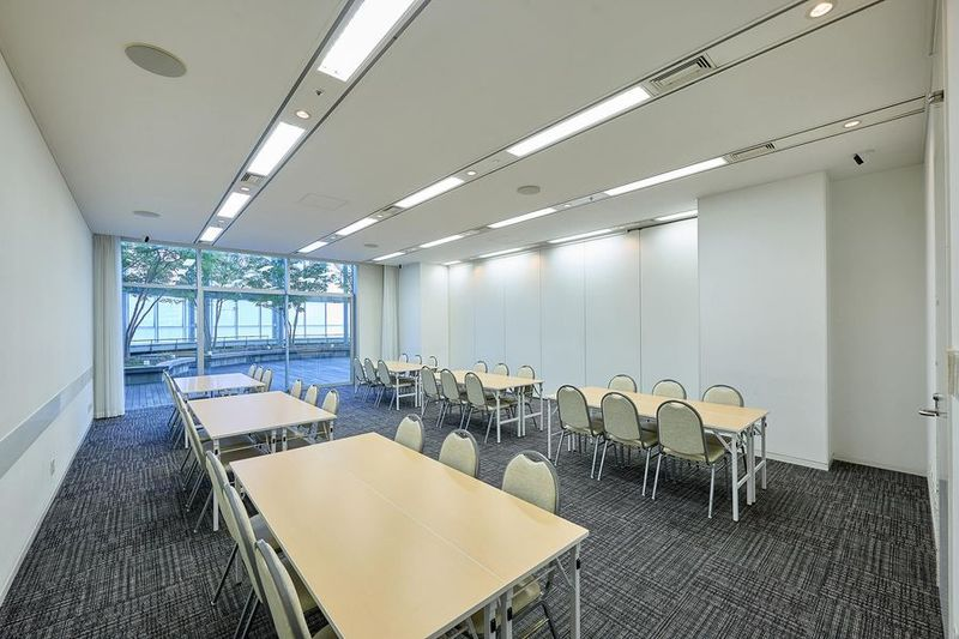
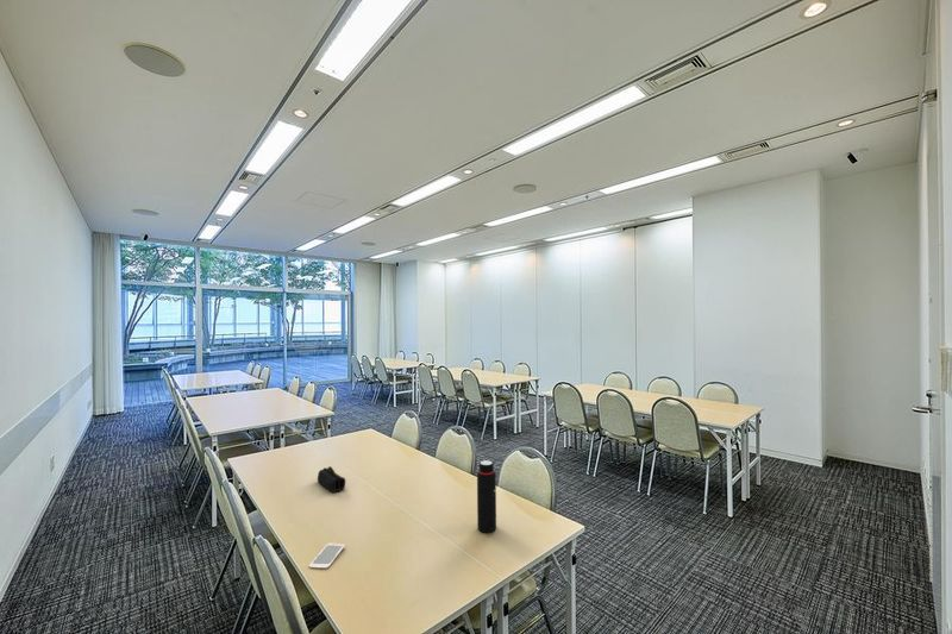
+ water bottle [476,459,497,534]
+ pencil case [317,465,346,494]
+ smartphone [308,542,346,570]
